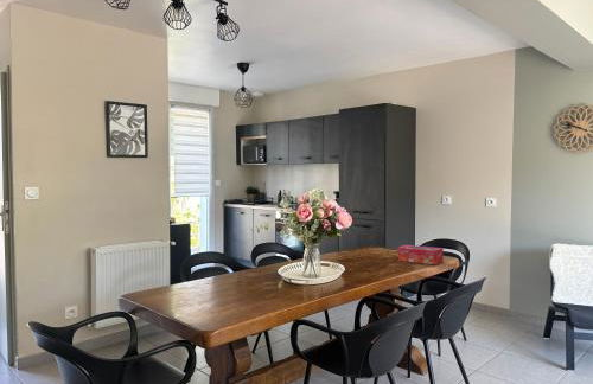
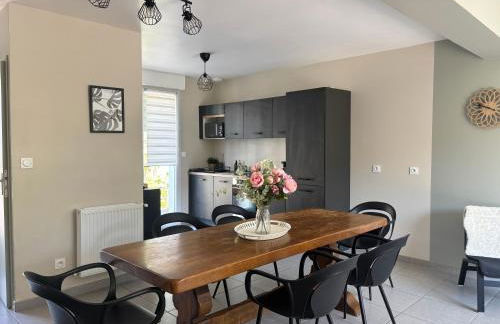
- tissue box [397,244,445,265]
